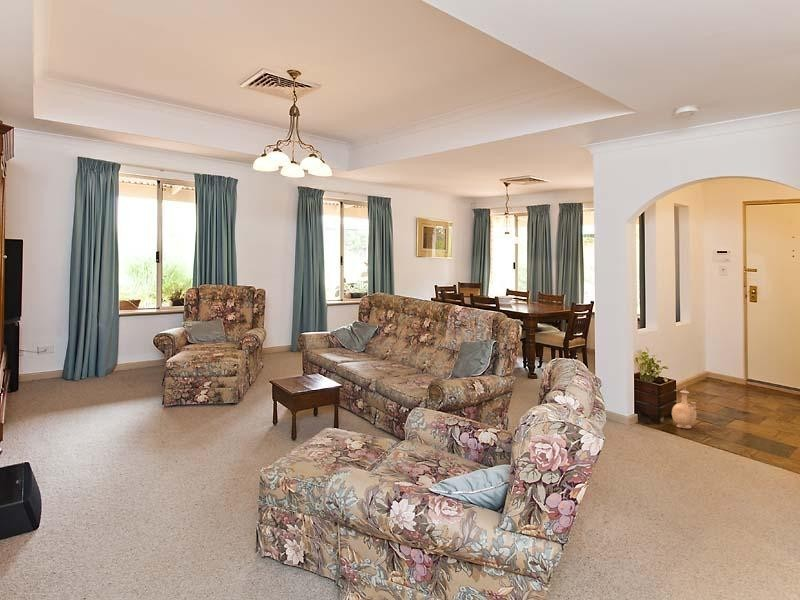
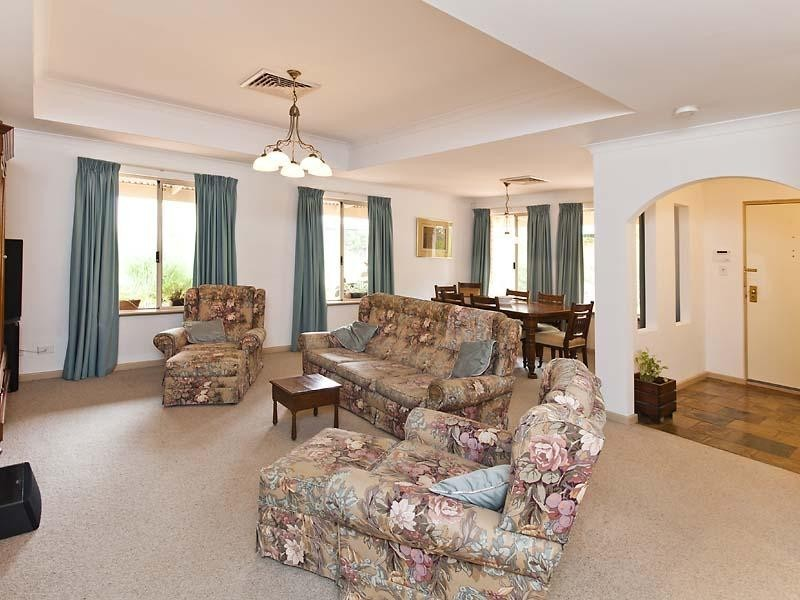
- vase [671,385,697,429]
